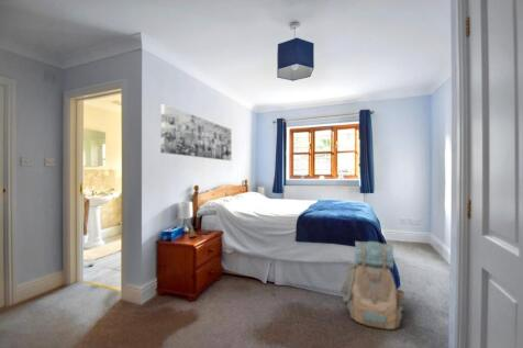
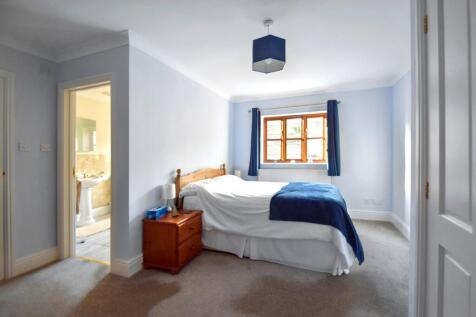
- wall art [160,103,232,161]
- backpack [340,240,405,330]
